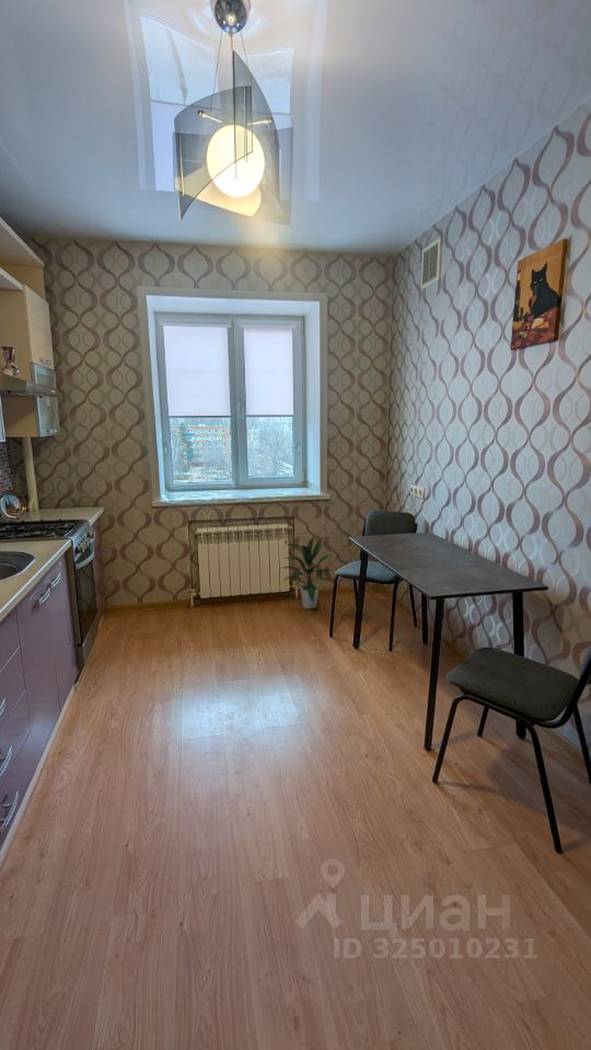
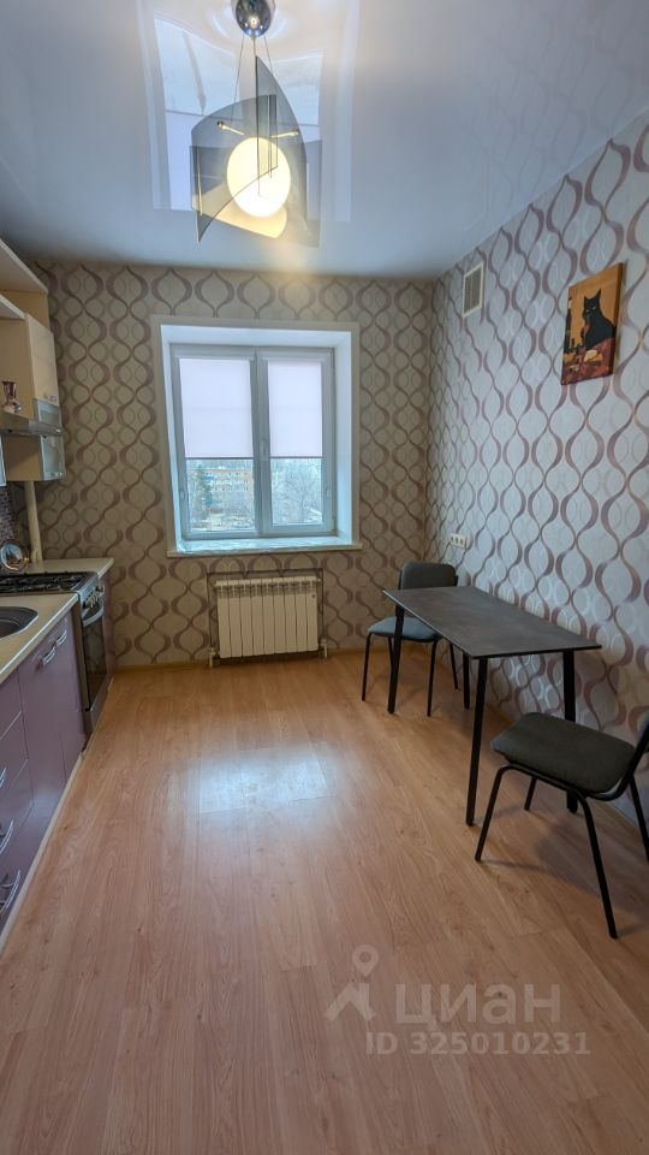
- indoor plant [278,535,335,609]
